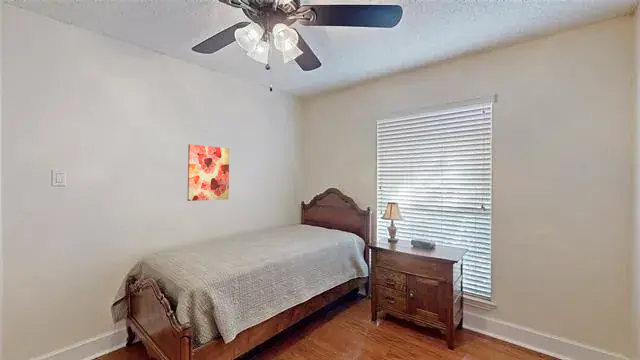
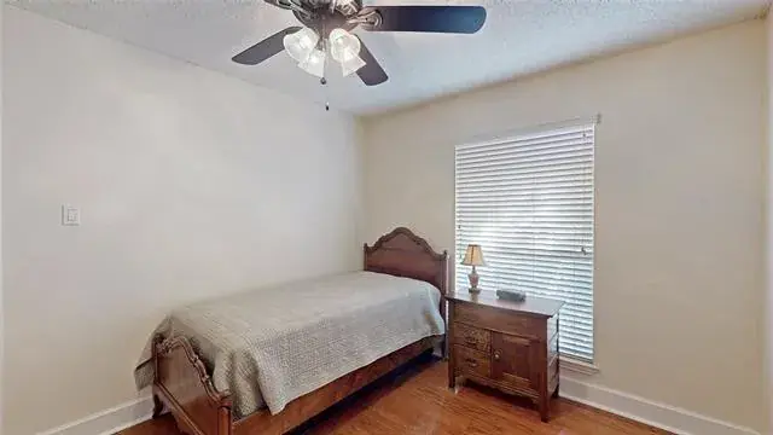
- wall art [186,143,230,202]
